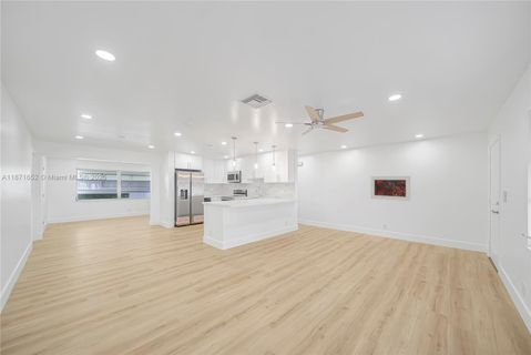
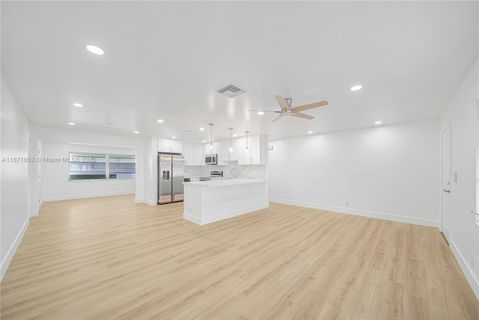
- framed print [370,175,411,202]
